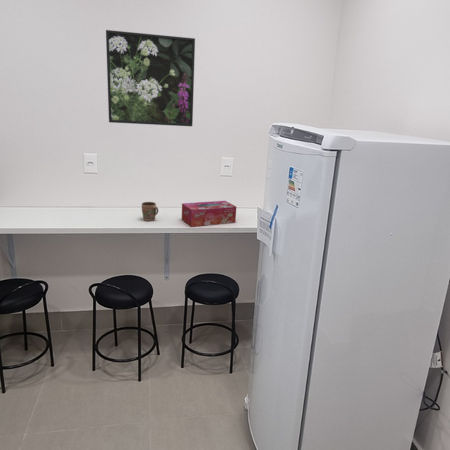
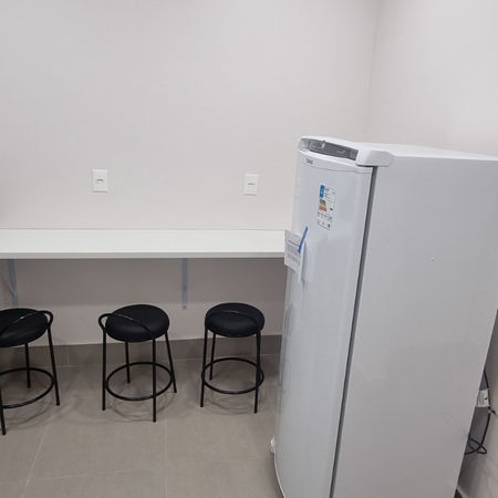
- tissue box [181,200,237,228]
- mug [141,201,159,222]
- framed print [105,29,196,127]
